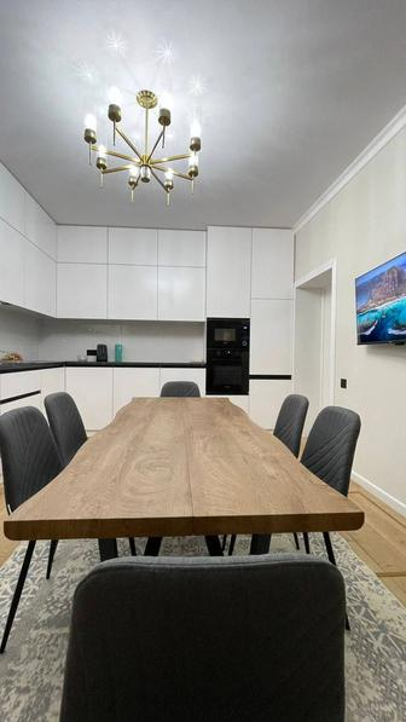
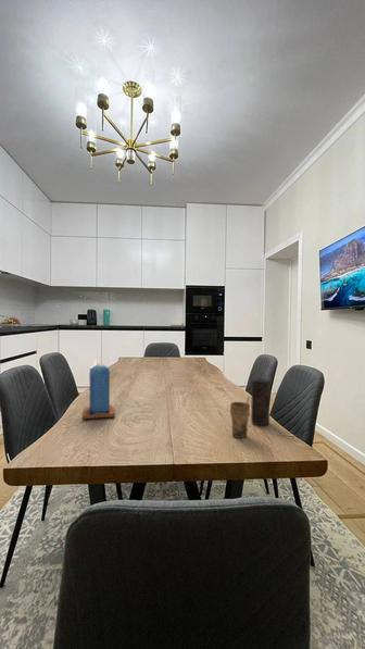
+ candle [250,377,270,426]
+ candle [81,359,116,421]
+ cup [229,396,251,439]
